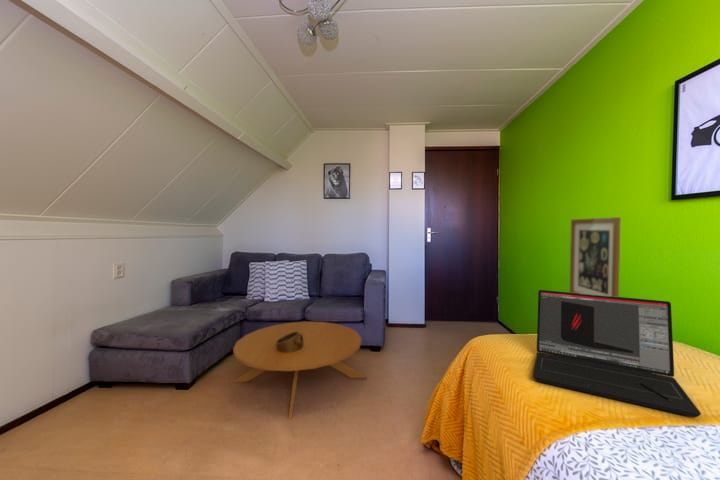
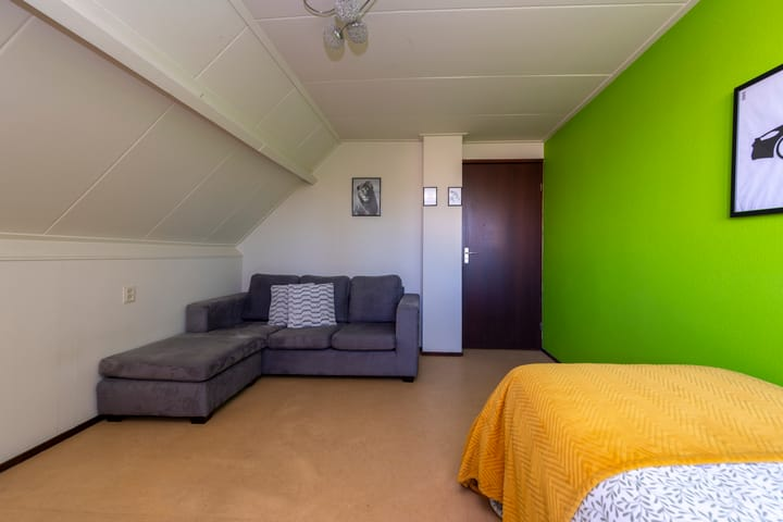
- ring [275,331,304,353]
- coffee table [232,321,368,421]
- laptop [532,289,702,418]
- wall art [569,216,622,297]
